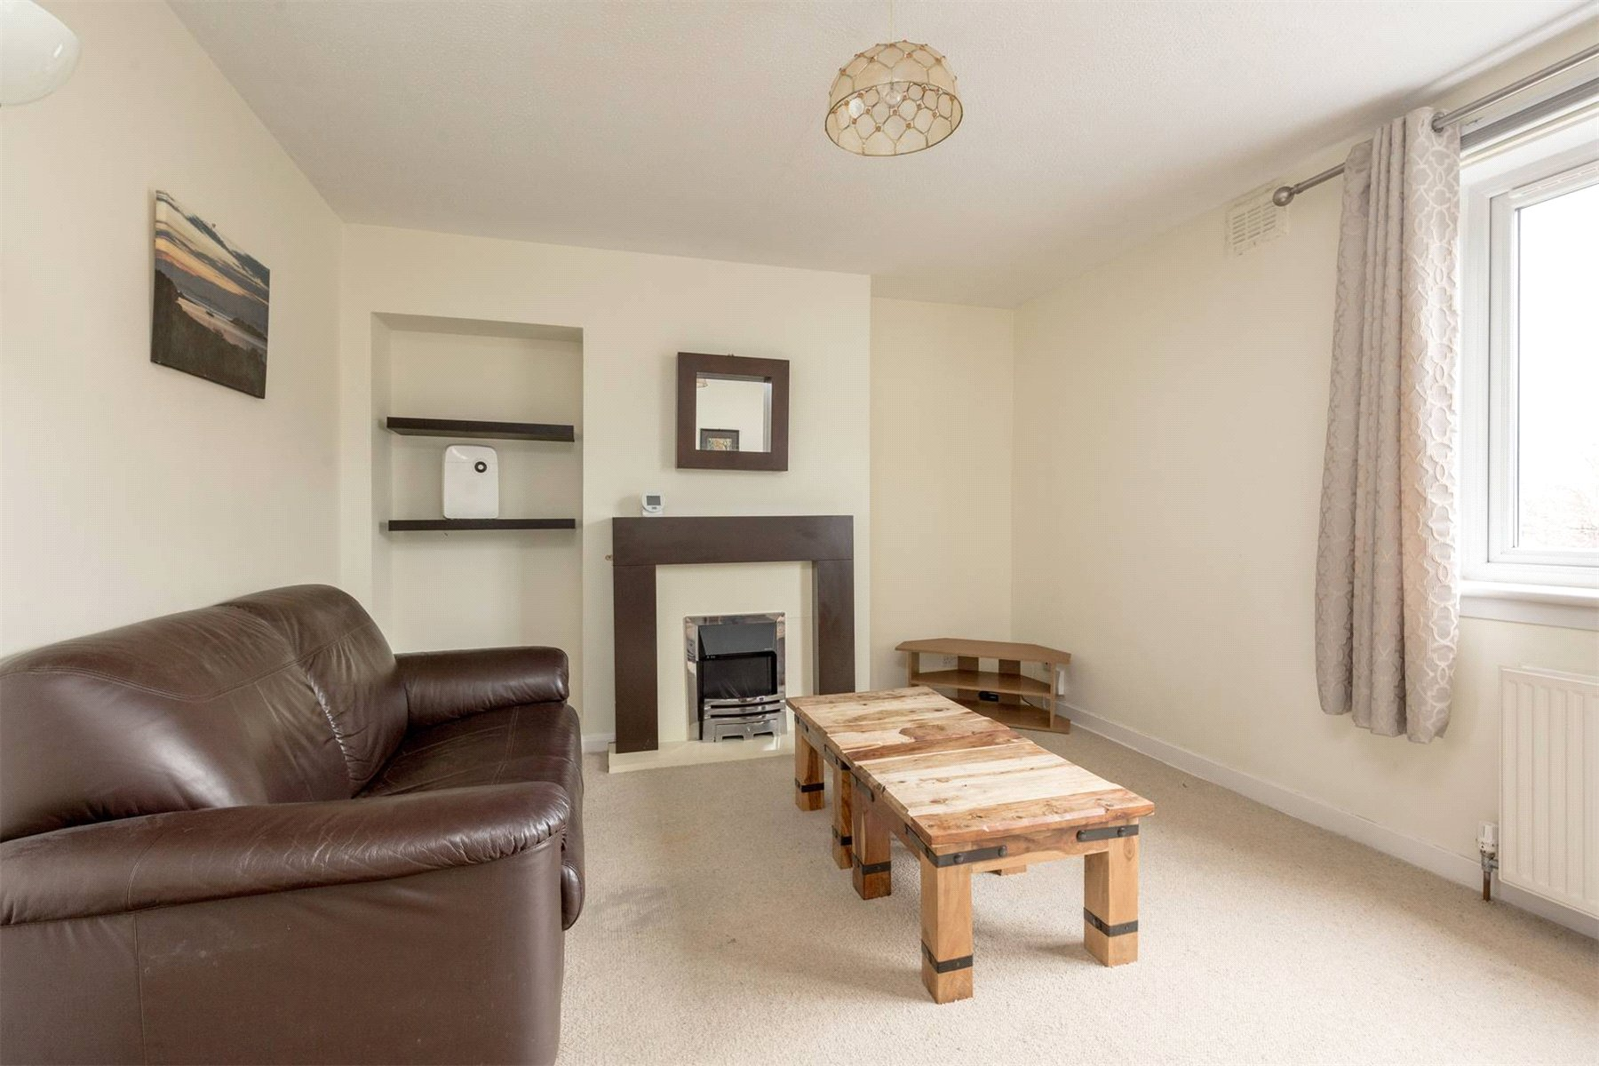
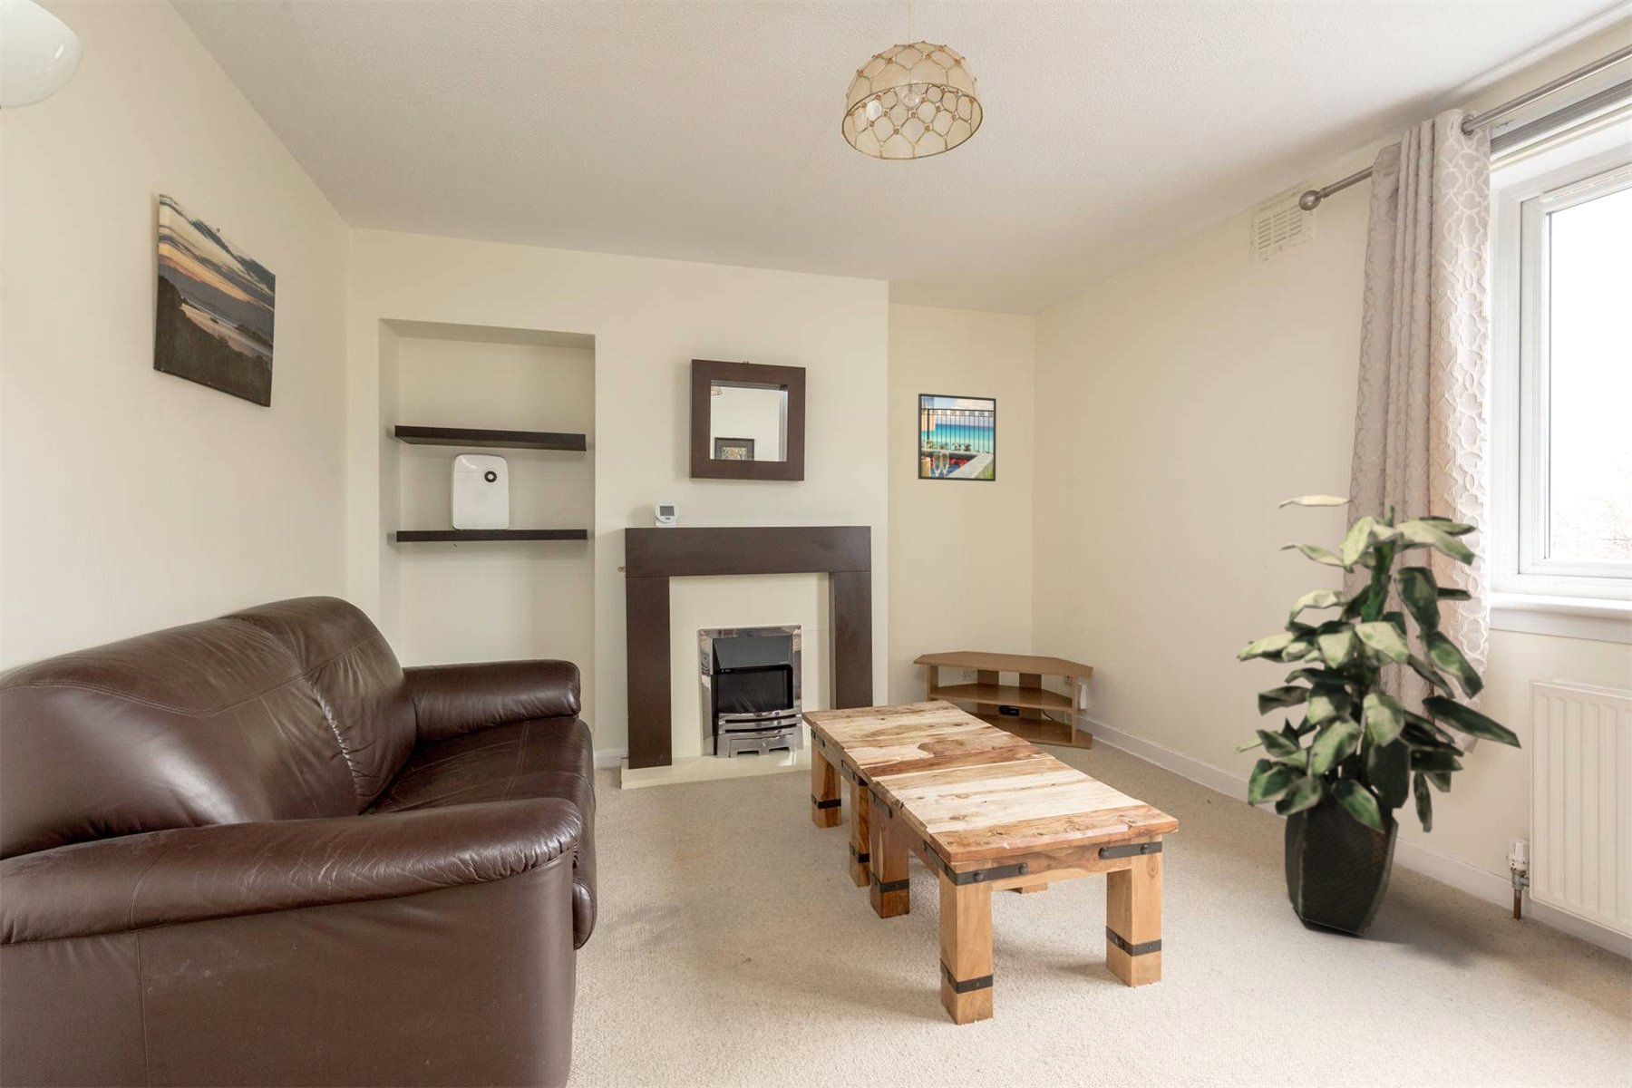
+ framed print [918,392,997,482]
+ indoor plant [1232,494,1523,937]
